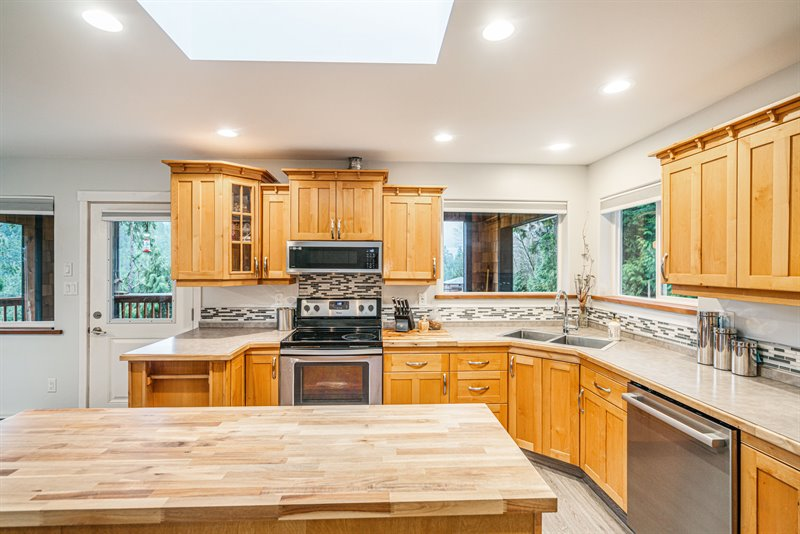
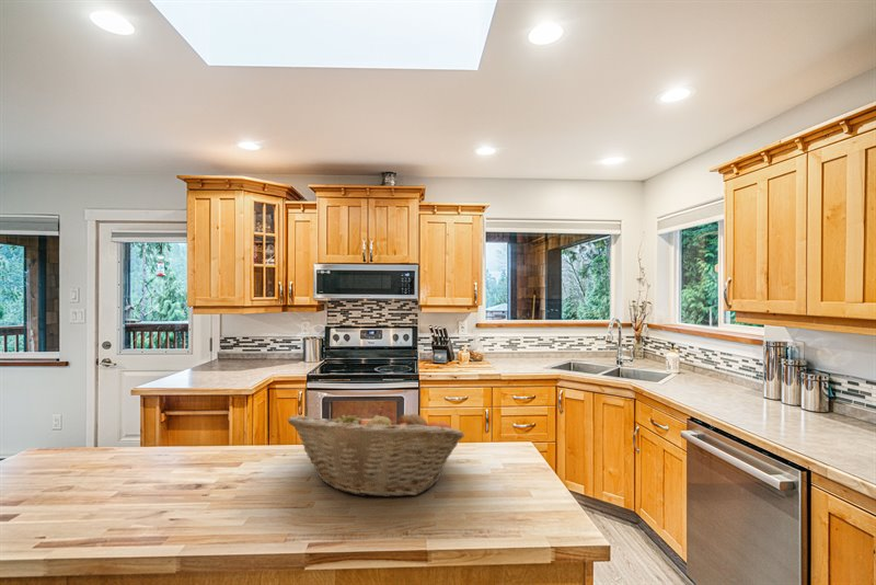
+ fruit basket [287,404,465,498]
